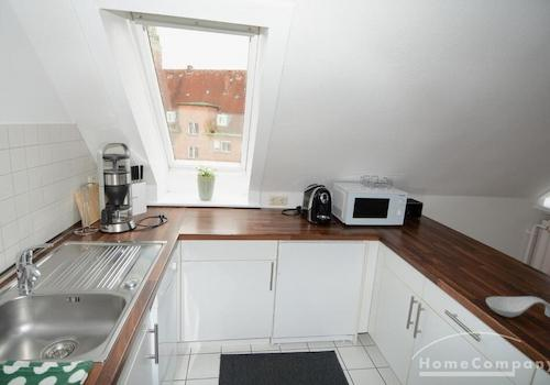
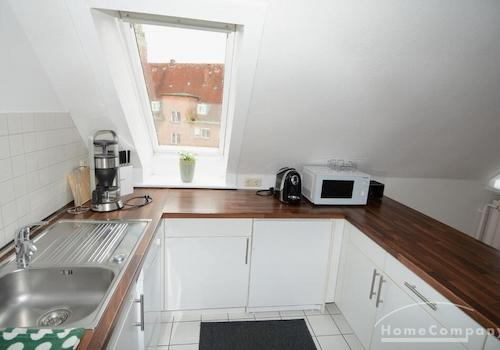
- spoon rest [485,296,550,318]
